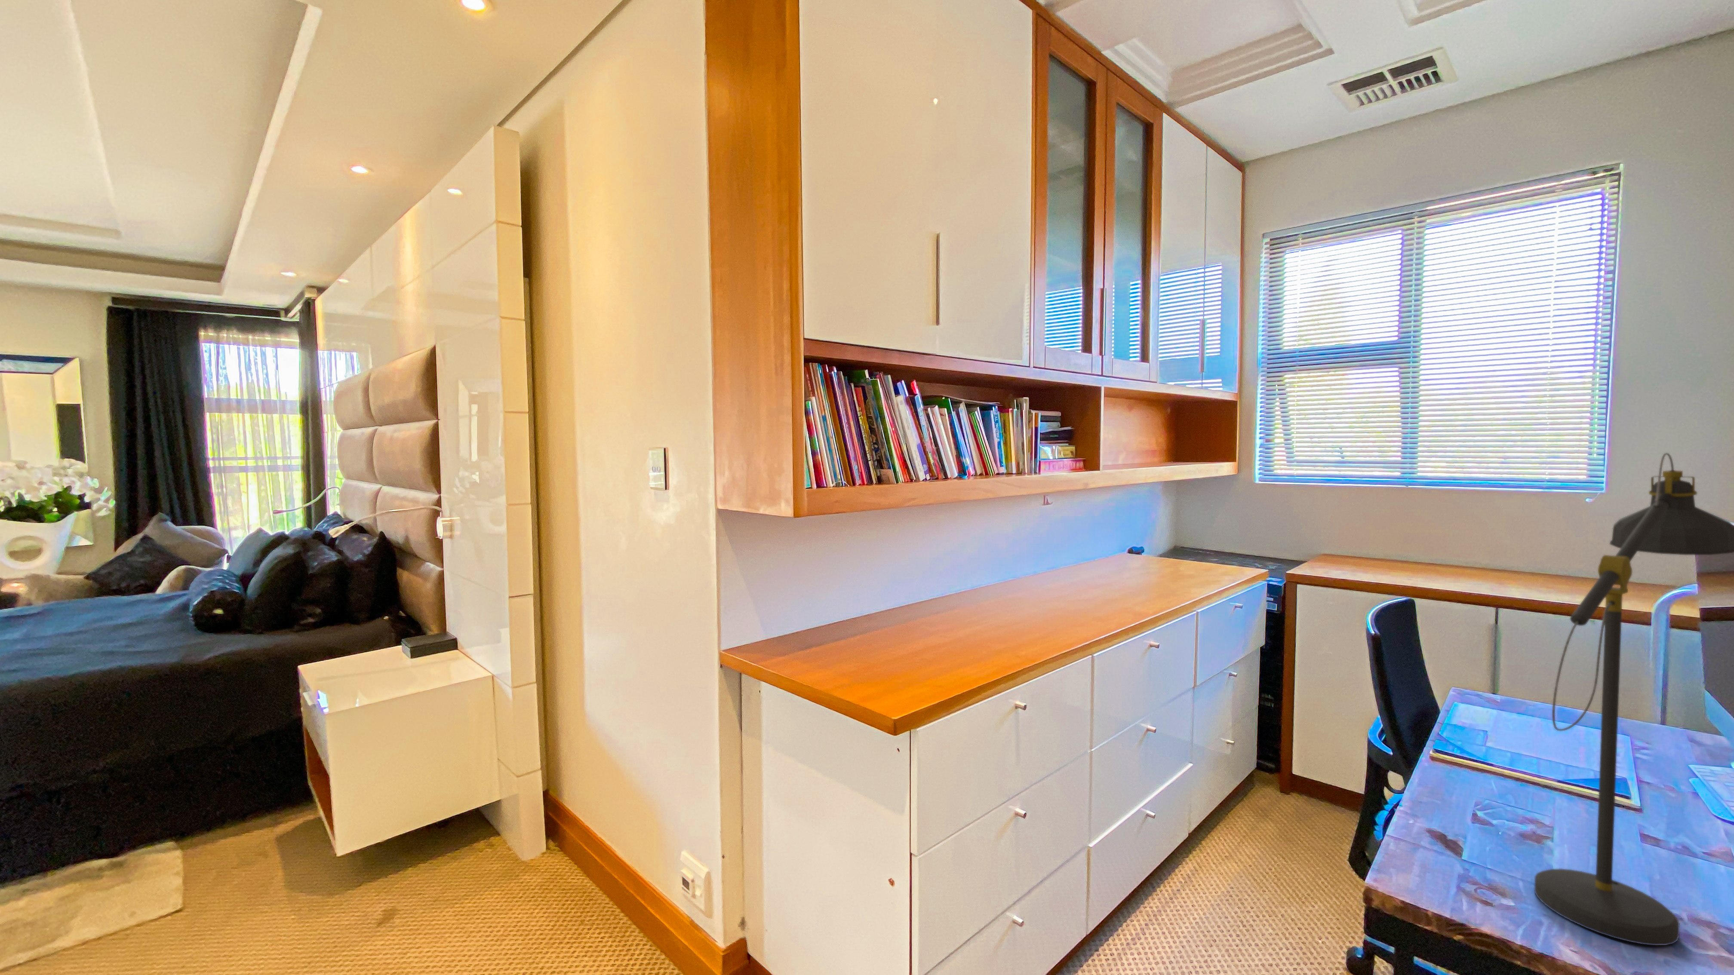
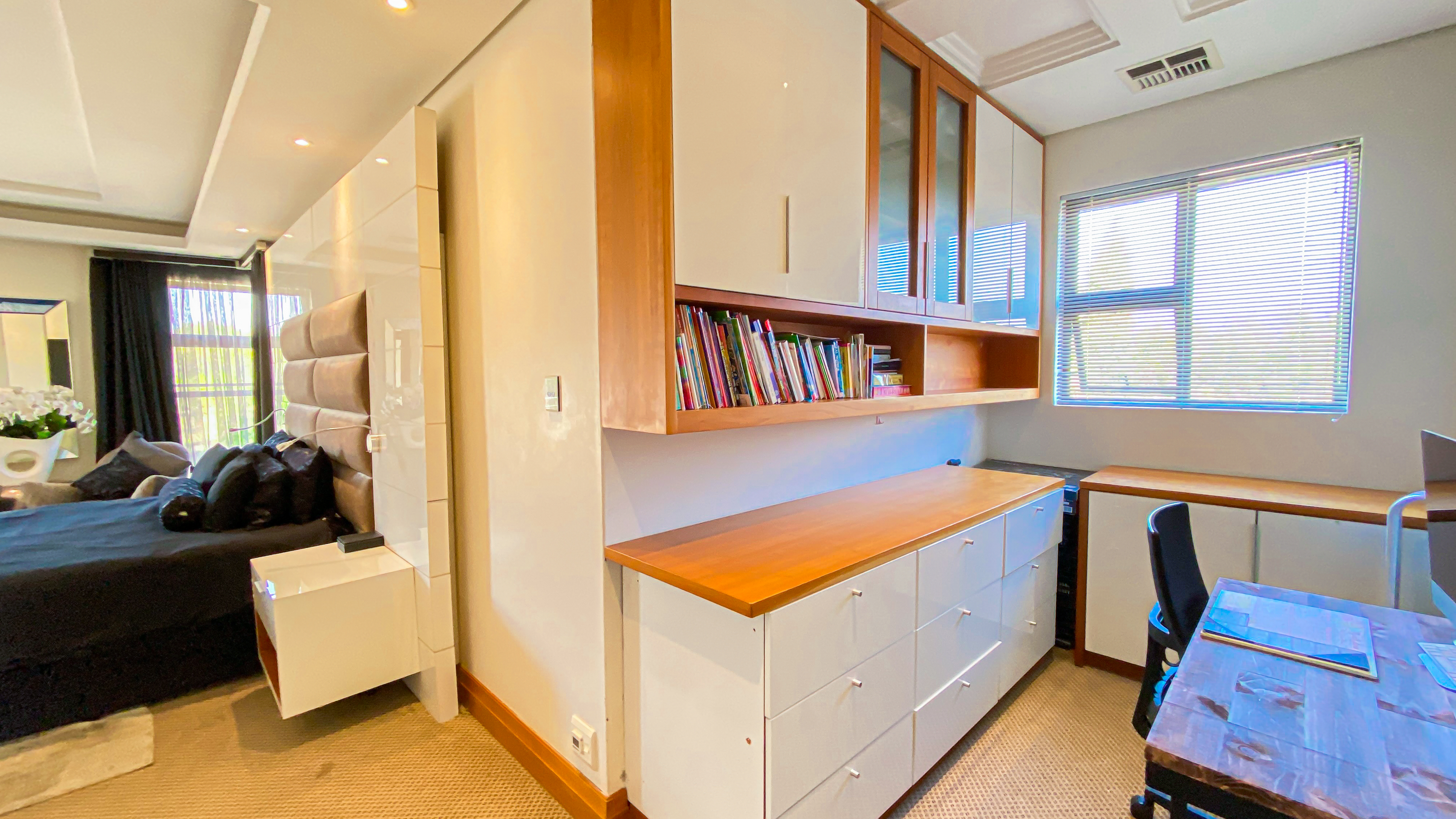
- desk lamp [1534,452,1734,945]
